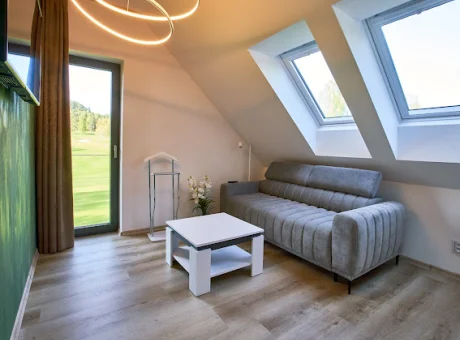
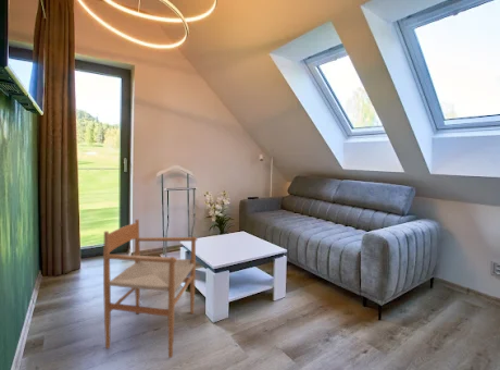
+ chair [102,218,198,359]
